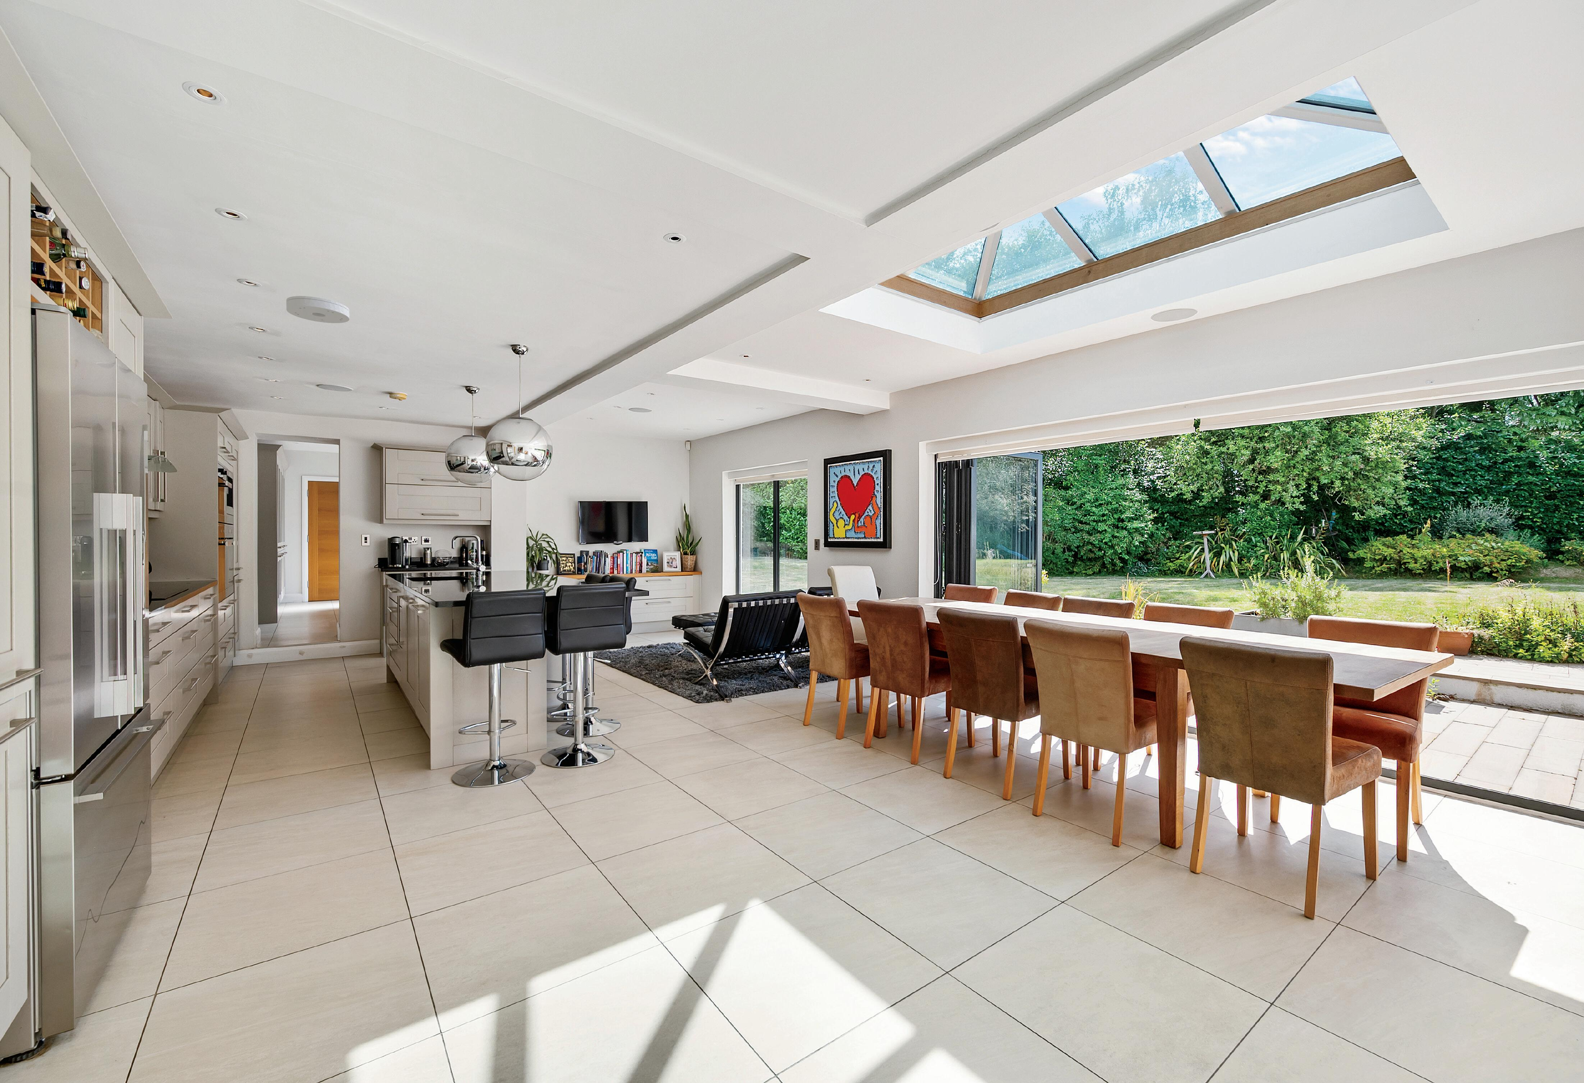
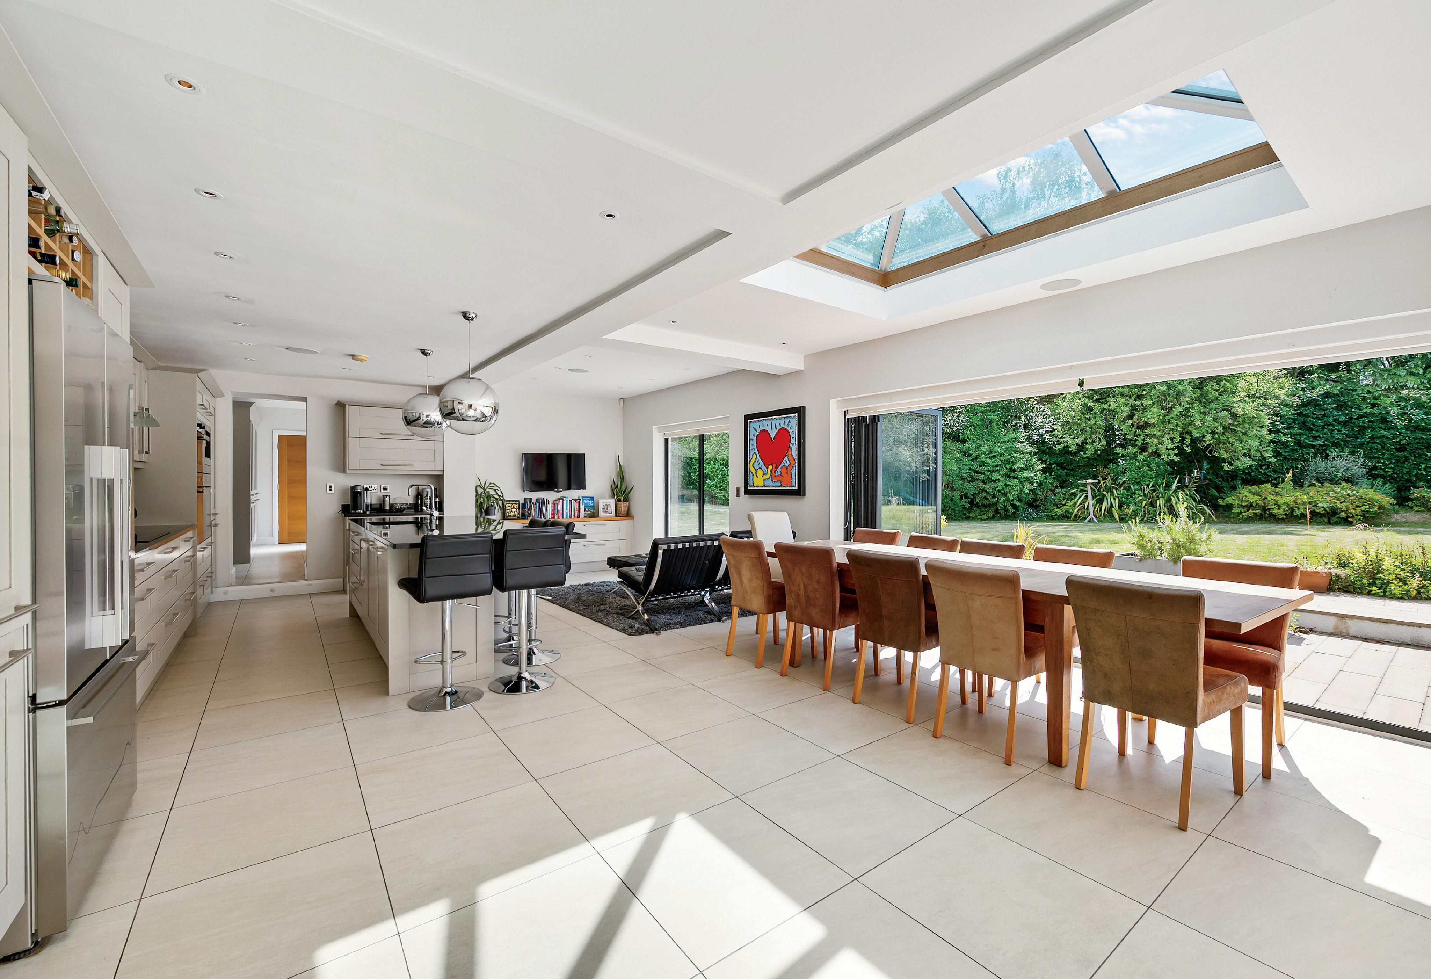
- smoke detector [285,296,349,324]
